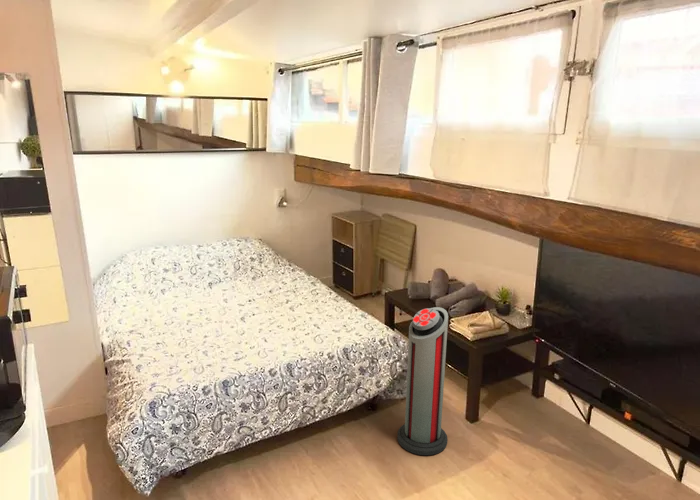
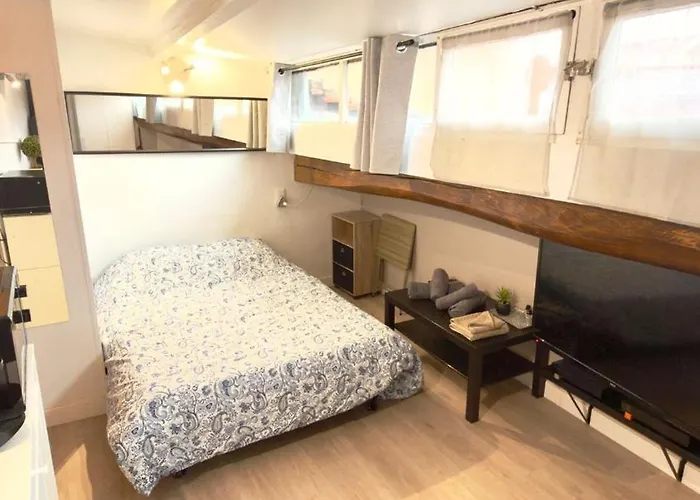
- air purifier [396,306,449,456]
